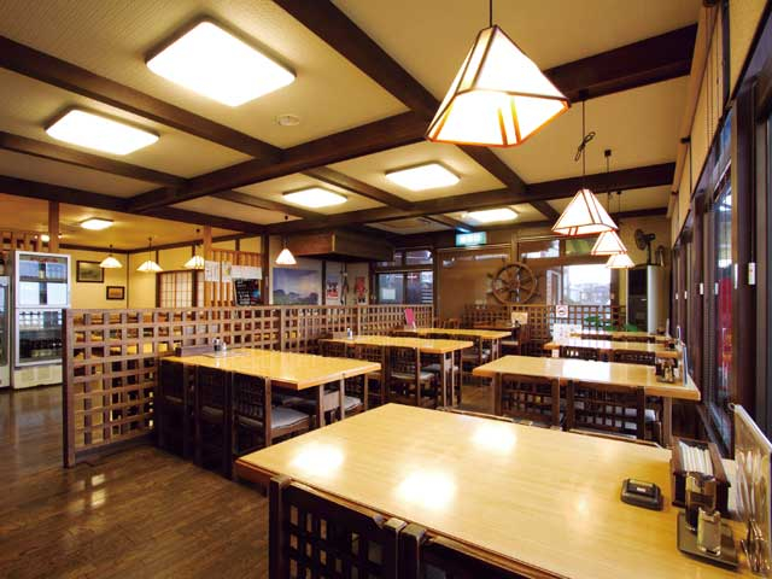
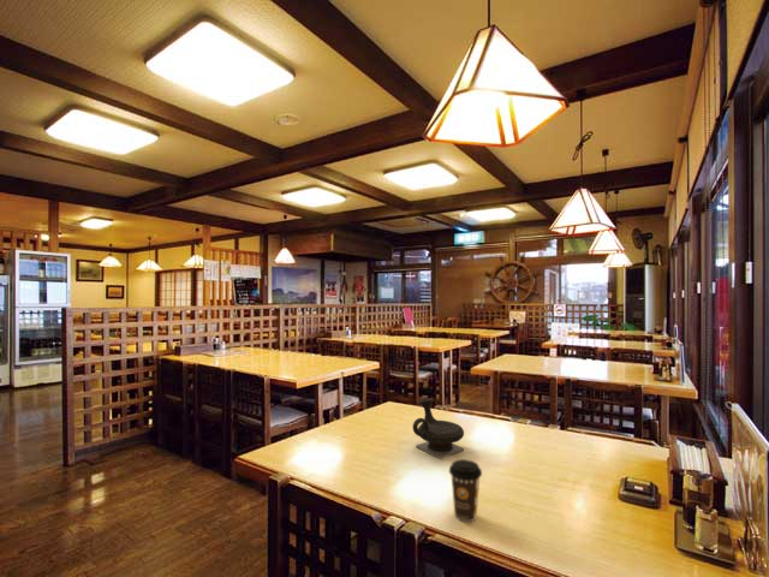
+ teapot [412,397,465,459]
+ coffee cup [448,458,483,523]
